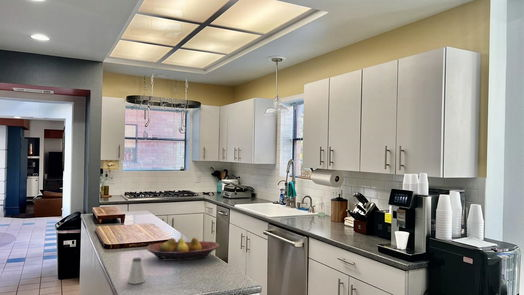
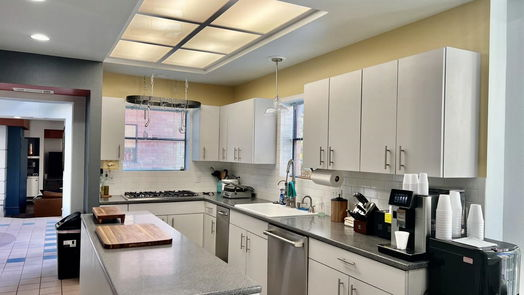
- saltshaker [127,257,146,285]
- fruit bowl [146,237,220,262]
